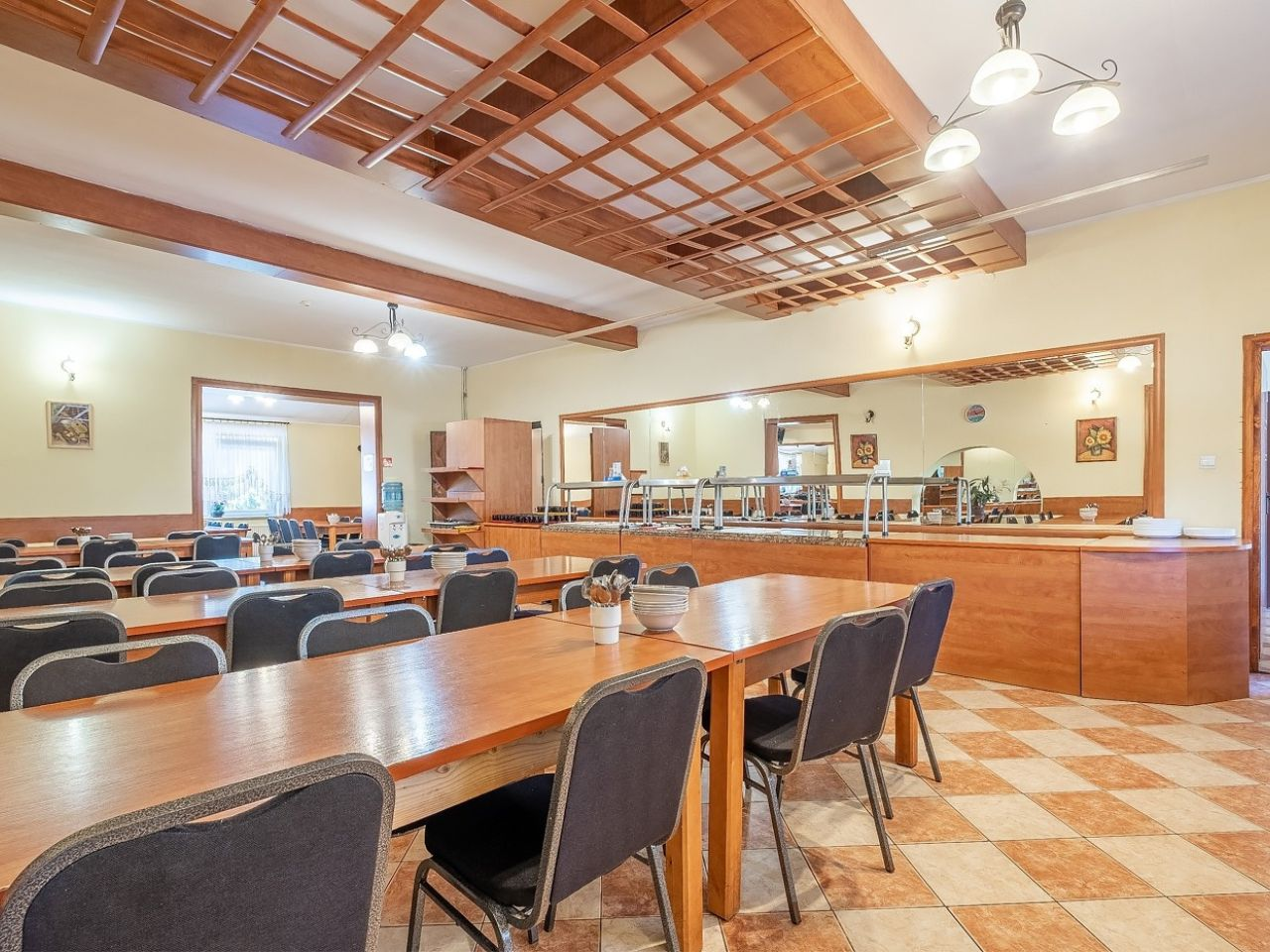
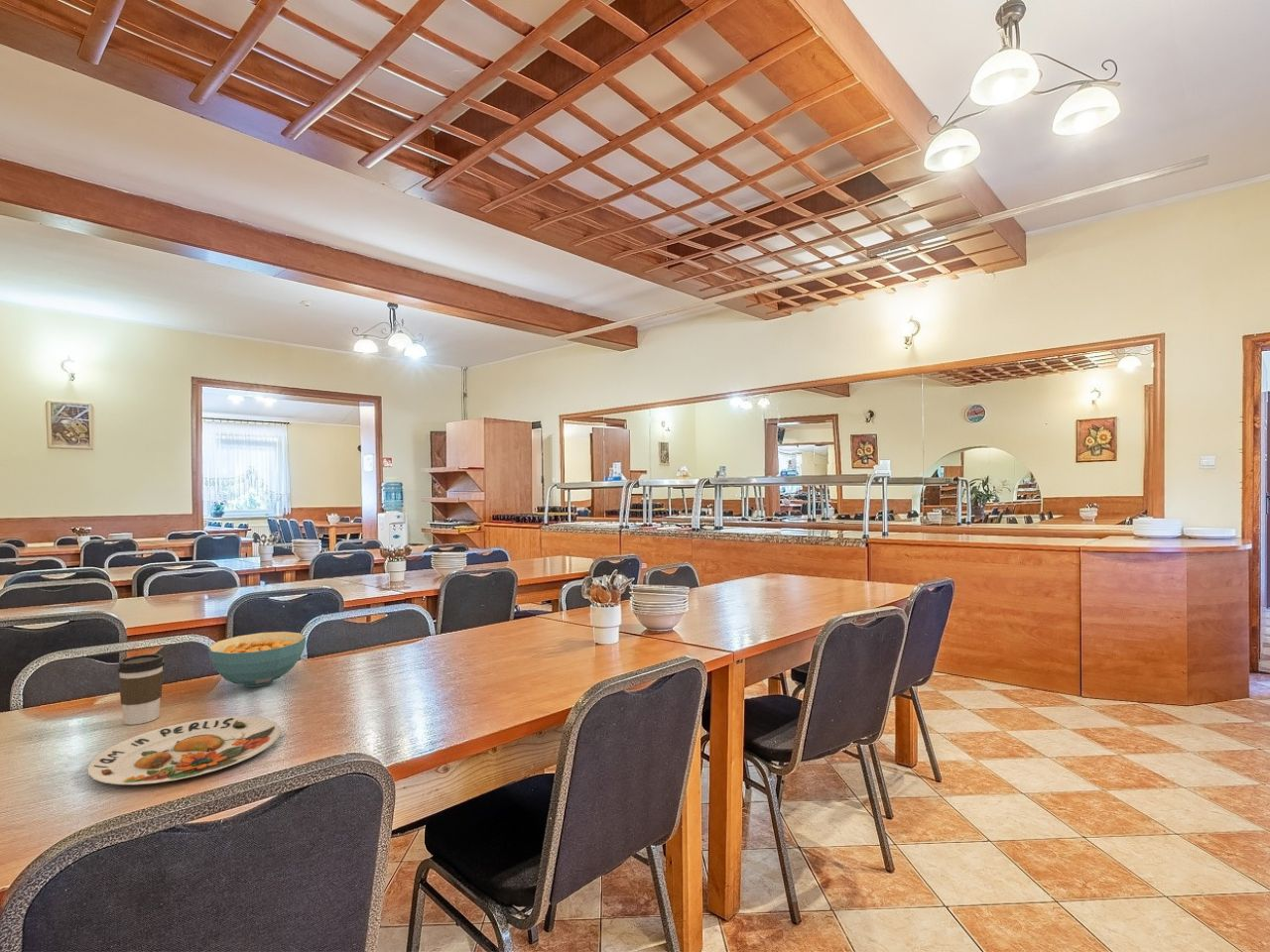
+ plate [86,715,282,785]
+ coffee cup [116,653,166,726]
+ cereal bowl [206,631,307,688]
